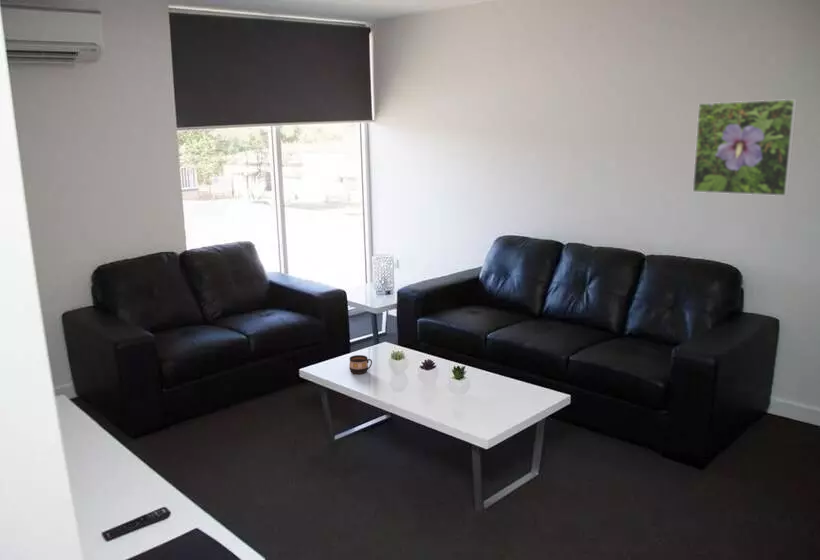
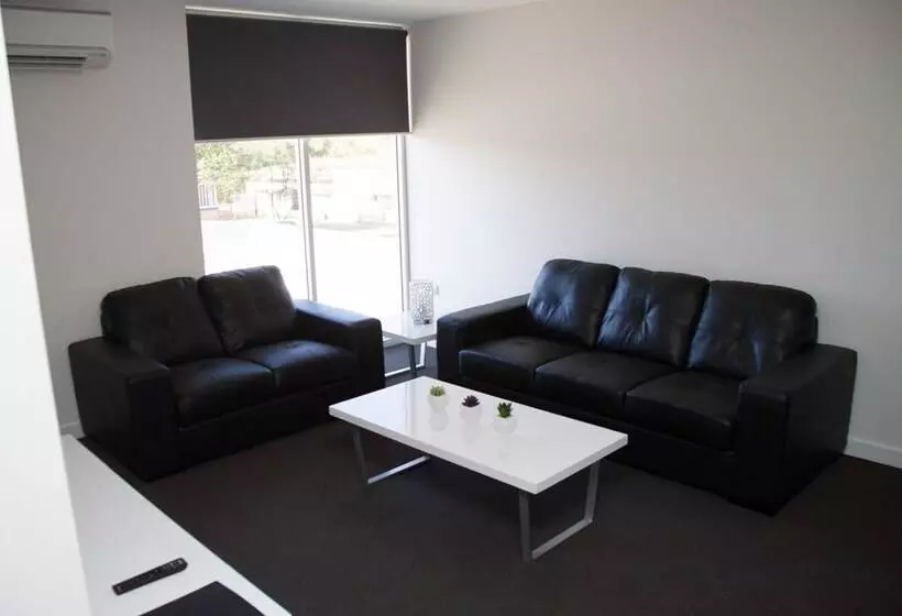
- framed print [692,98,798,197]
- cup [348,354,373,375]
